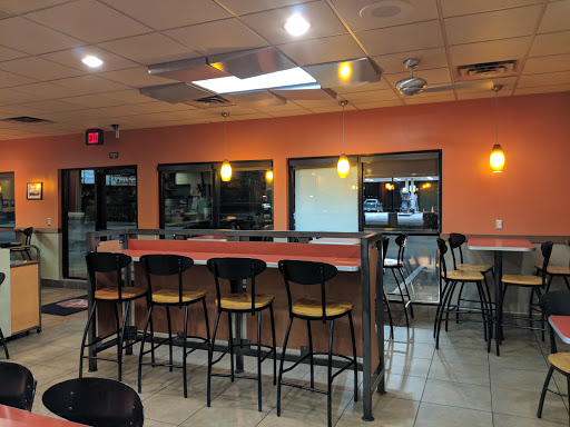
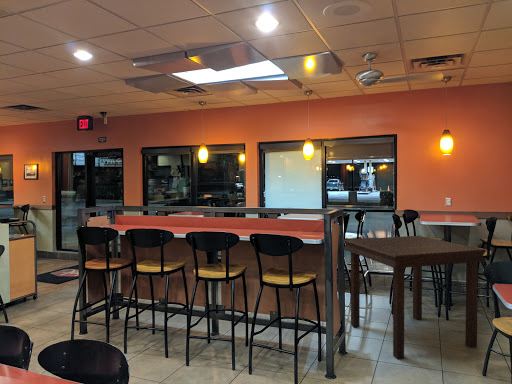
+ dining table [343,235,487,360]
